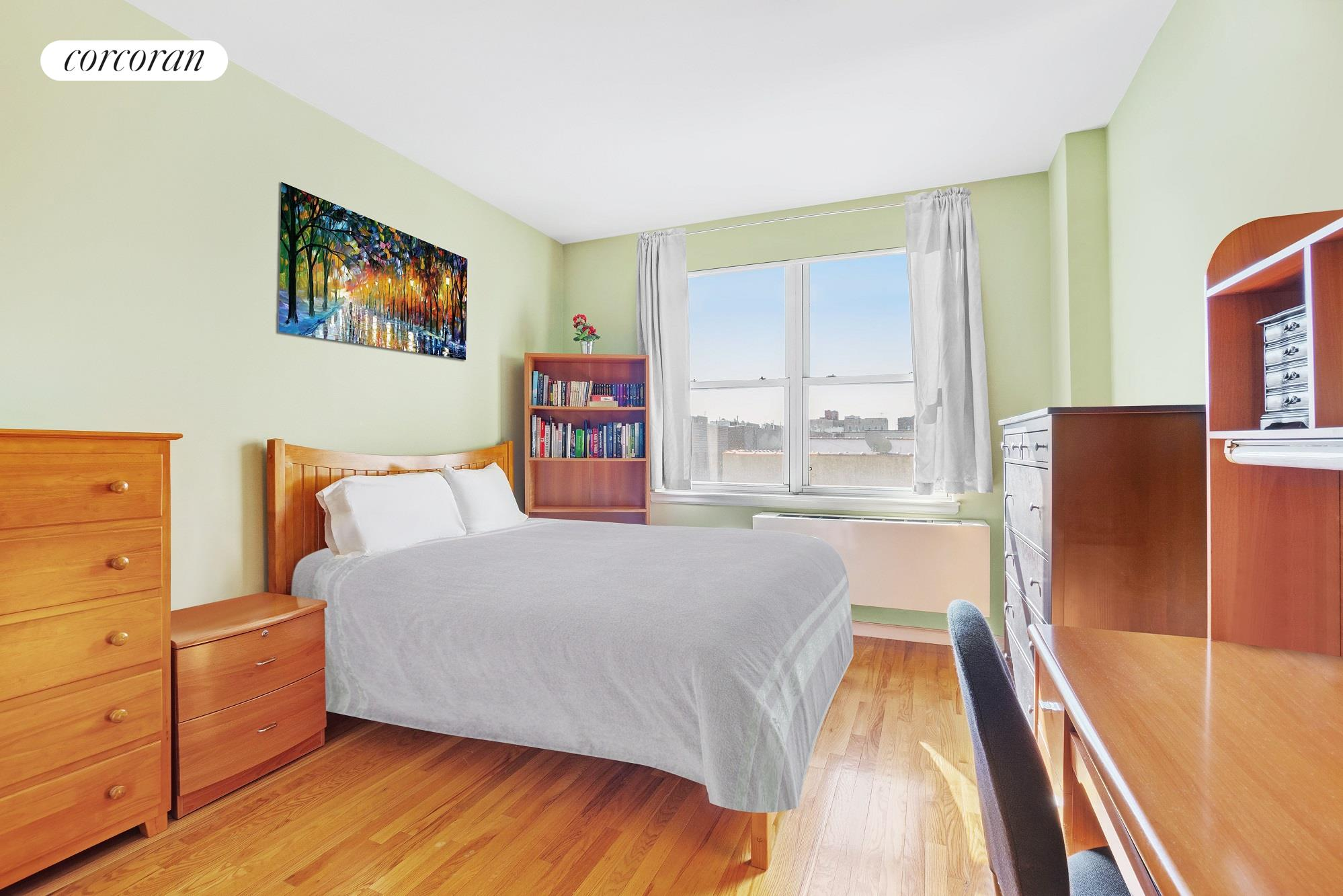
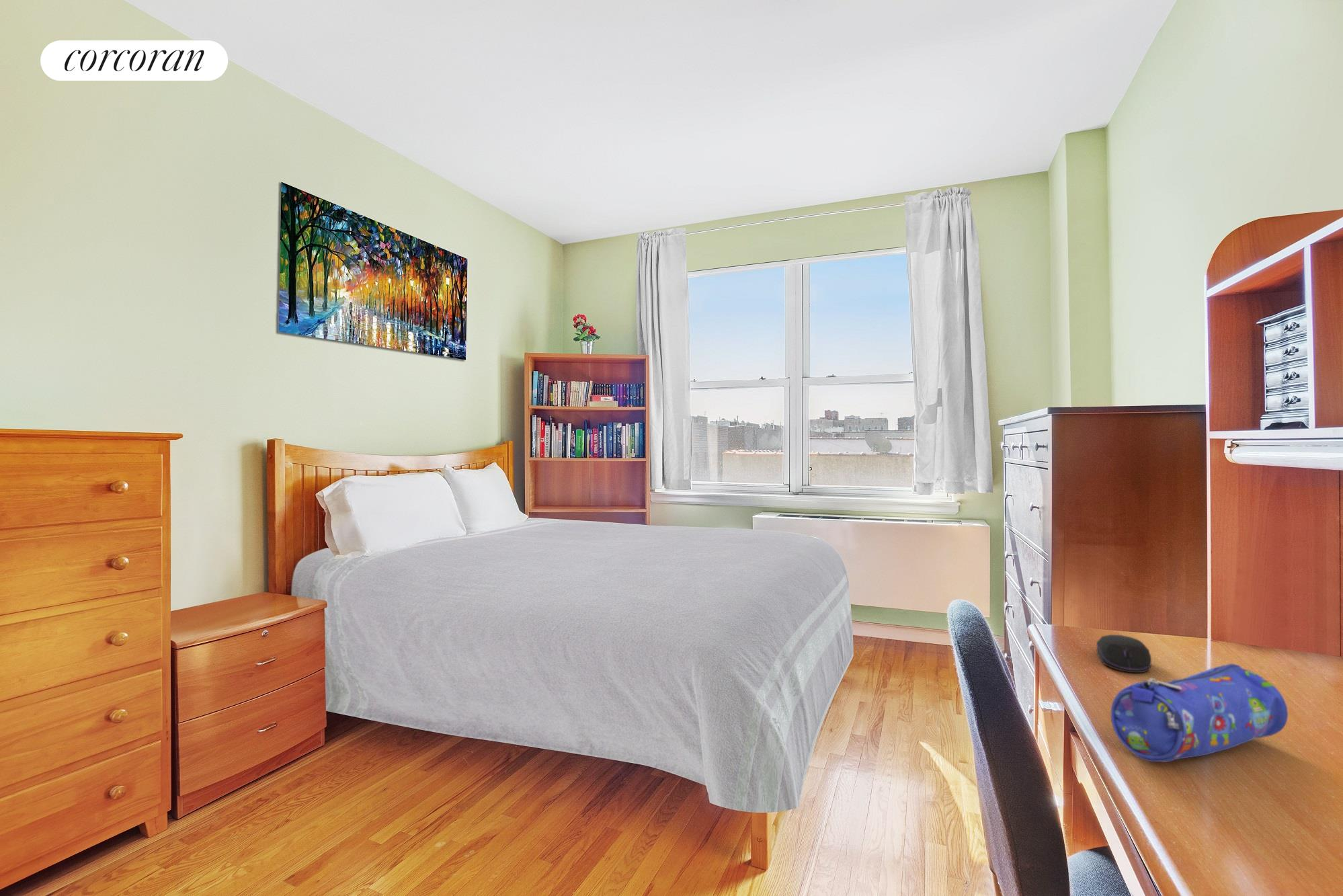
+ computer mouse [1096,634,1152,674]
+ pencil case [1110,663,1289,763]
